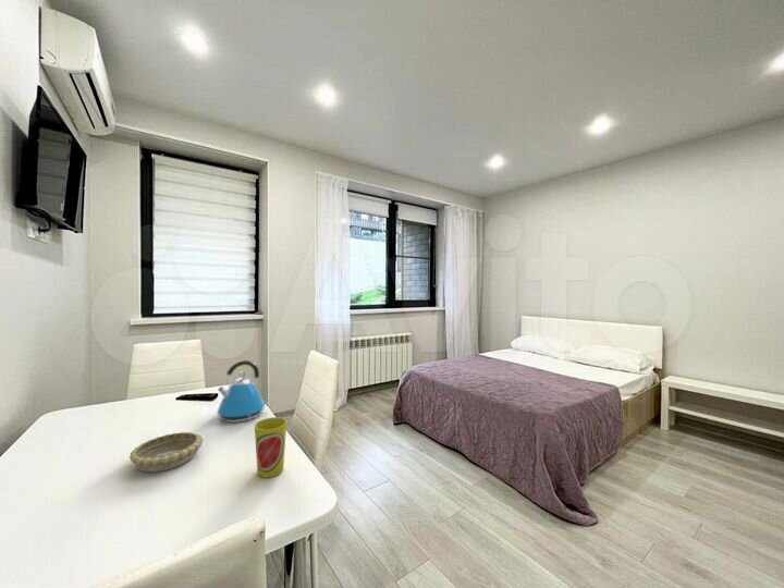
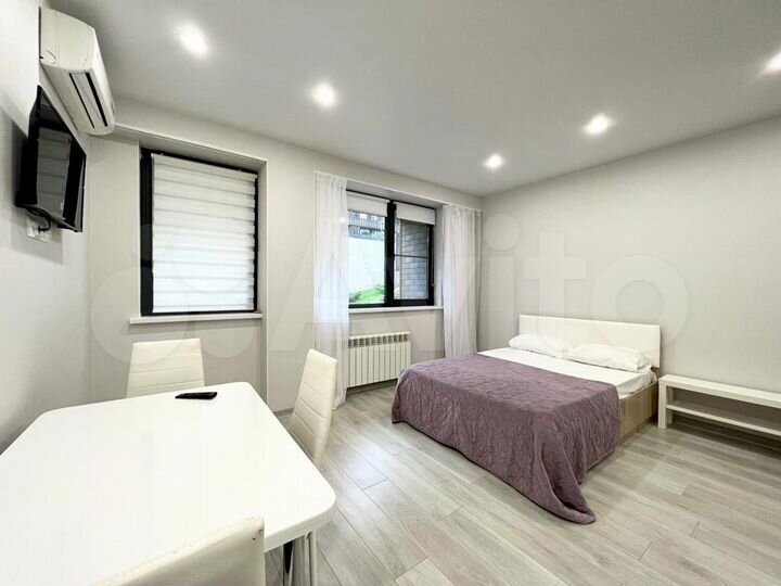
- decorative bowl [128,431,204,474]
- cup [254,416,287,479]
- kettle [216,359,268,424]
